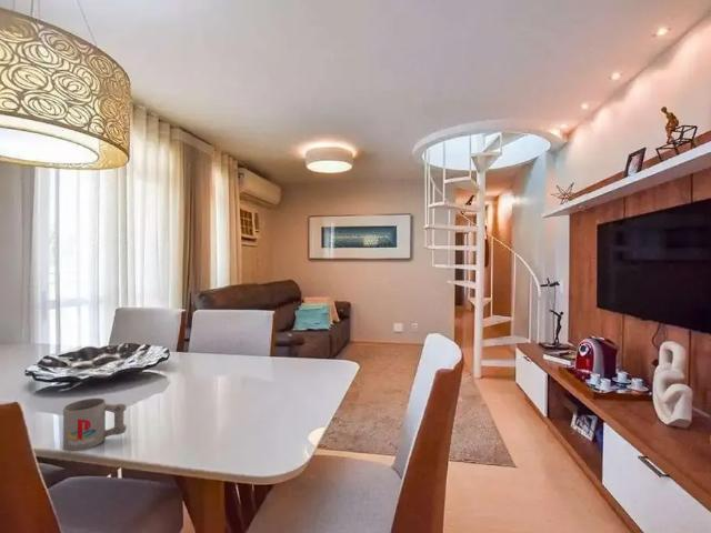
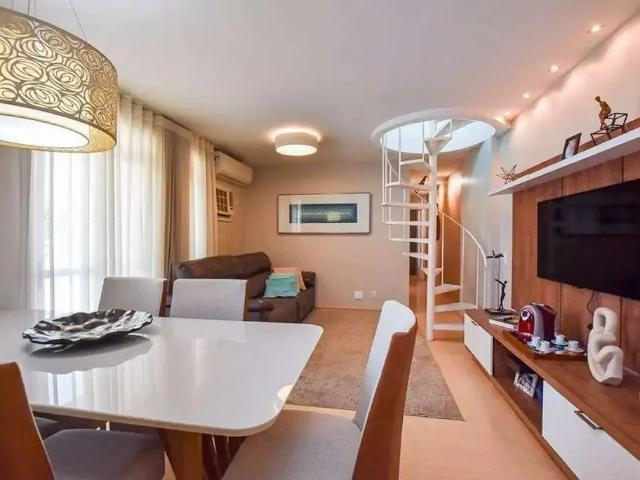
- mug [62,398,128,452]
